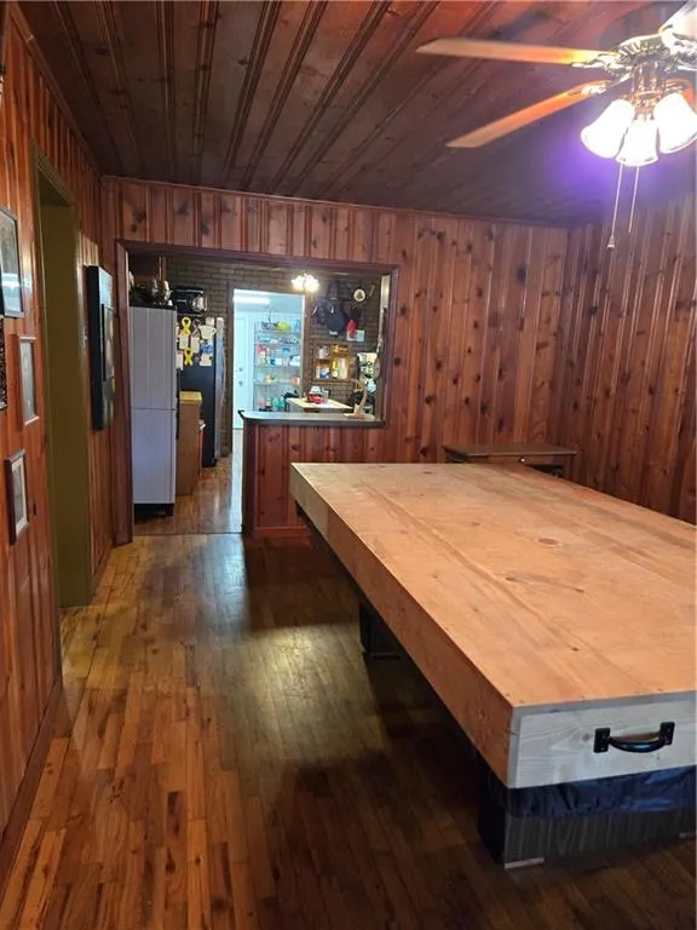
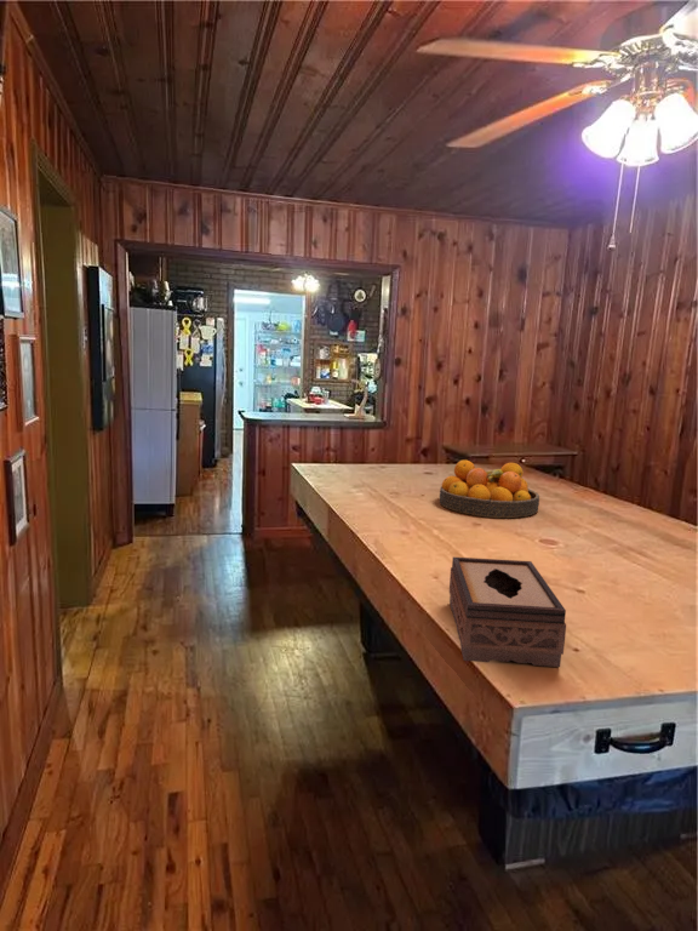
+ fruit bowl [439,459,540,519]
+ tissue box [448,556,567,668]
